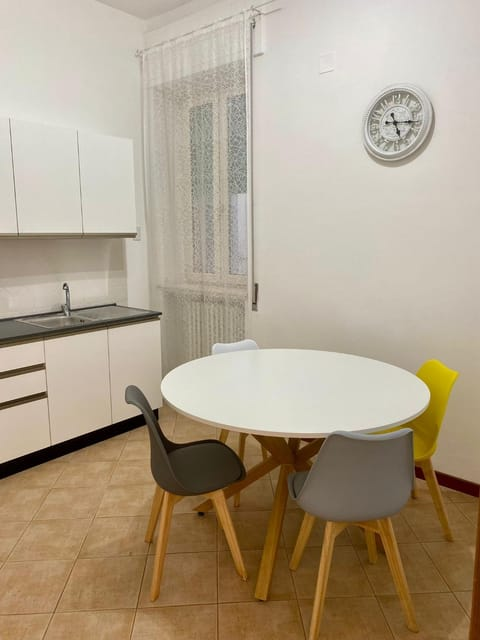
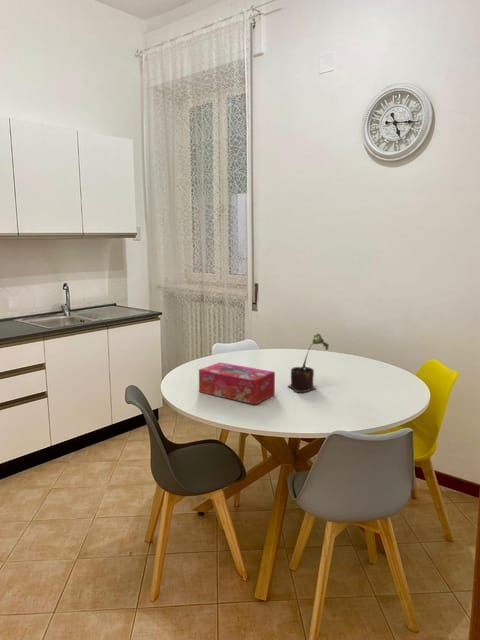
+ tissue box [198,361,276,406]
+ potted plant [287,333,330,393]
